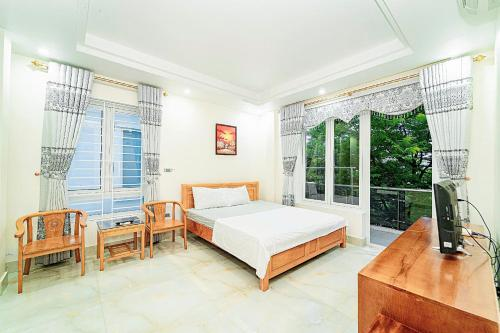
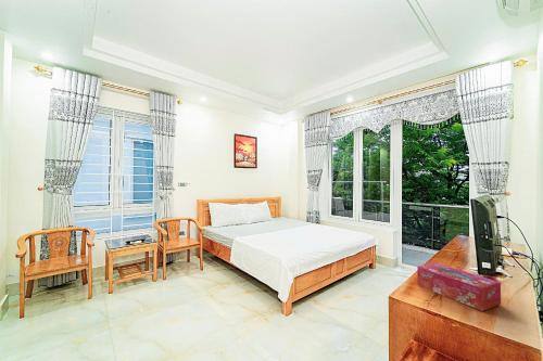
+ tissue box [416,262,502,312]
